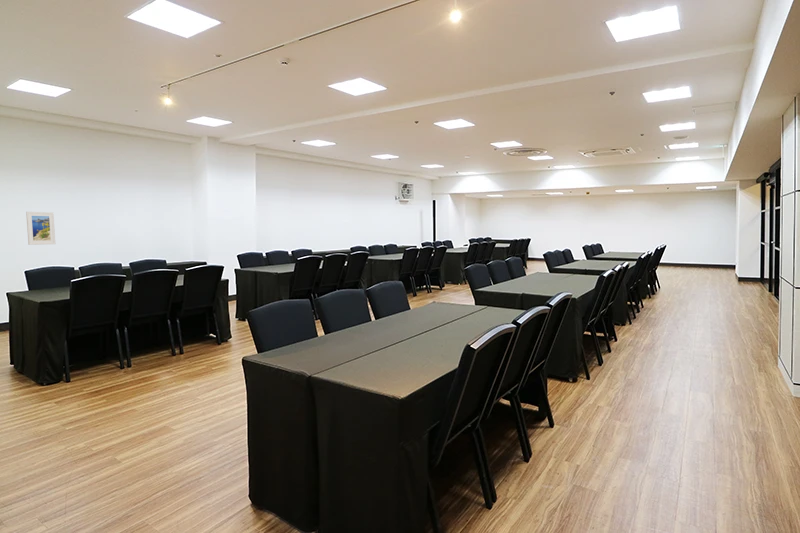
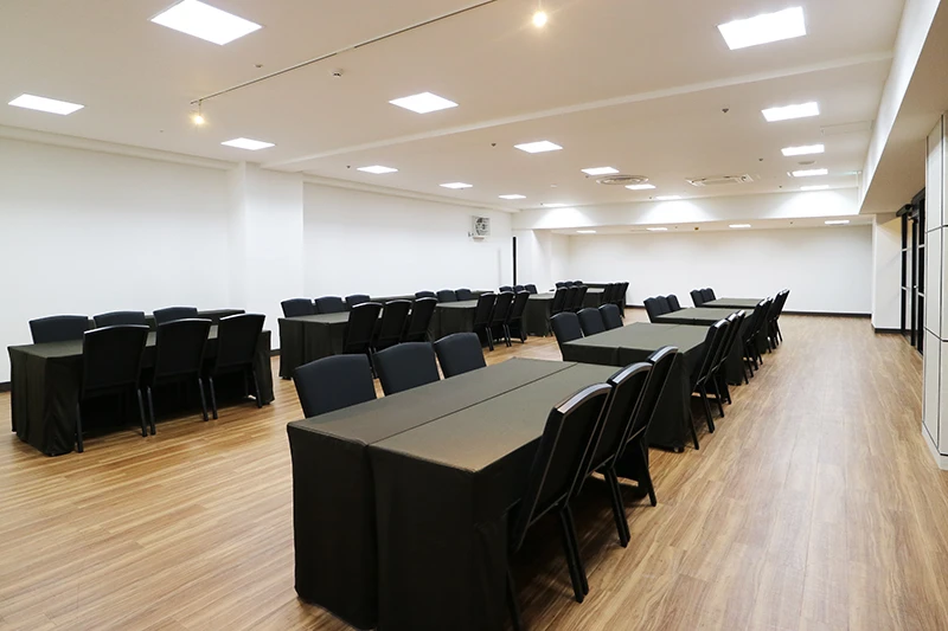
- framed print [25,211,56,246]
